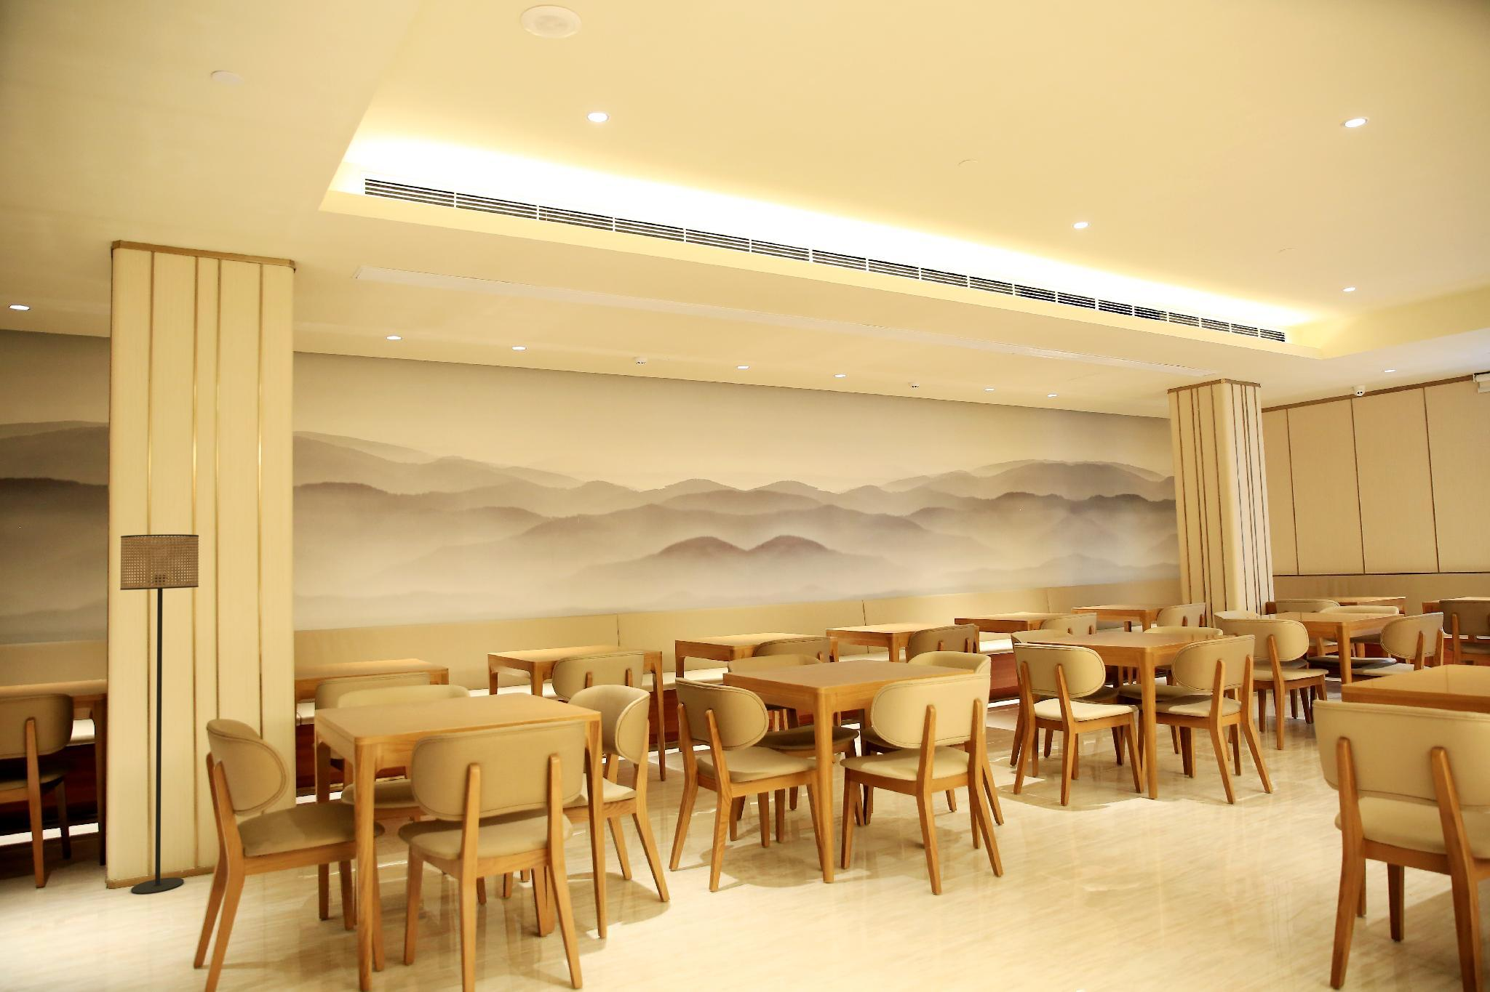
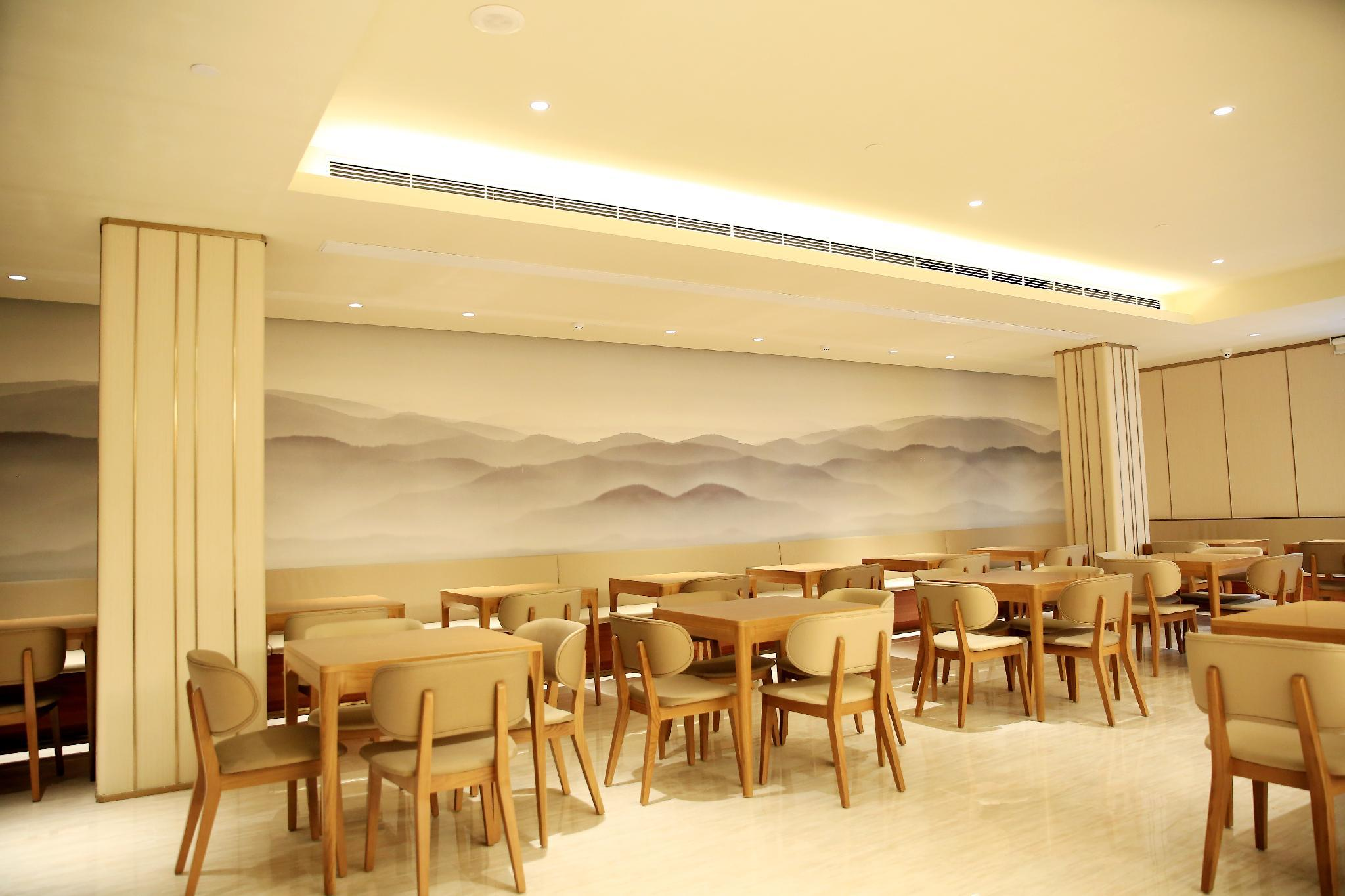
- floor lamp [120,534,199,895]
